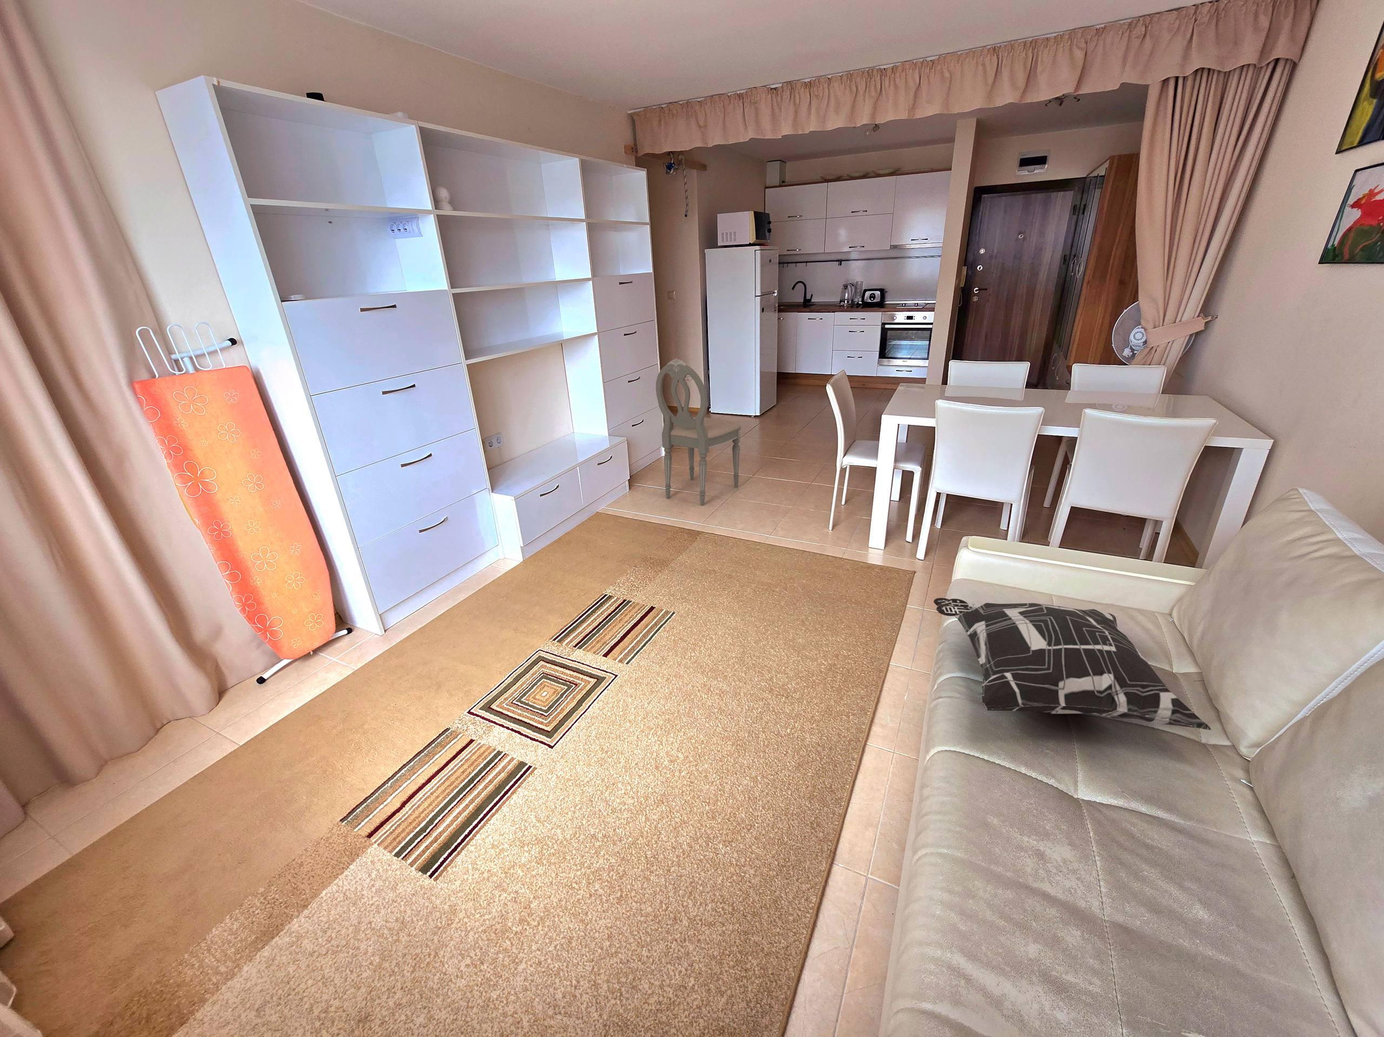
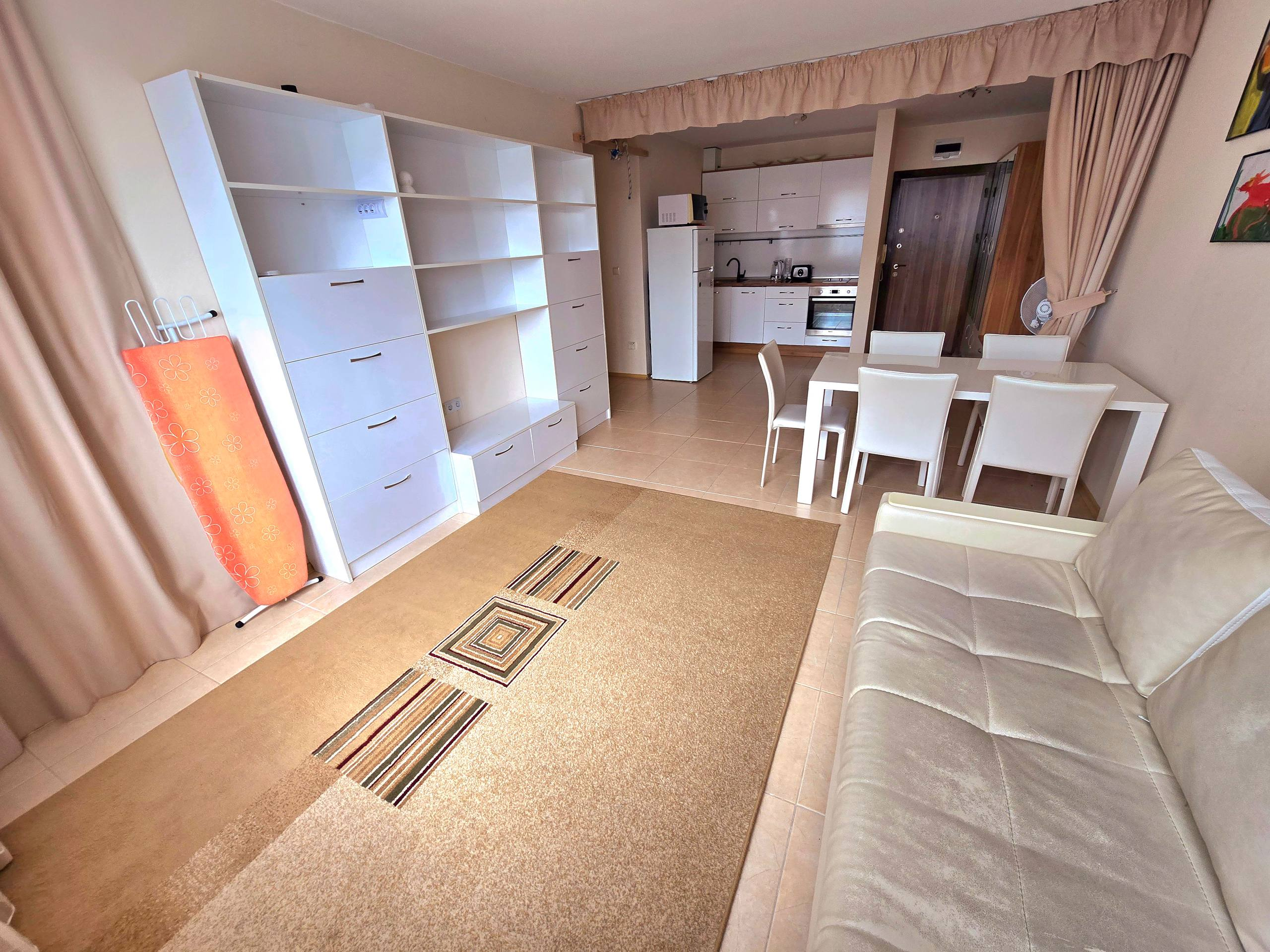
- dining chair [655,357,742,505]
- decorative pillow [933,597,1212,731]
